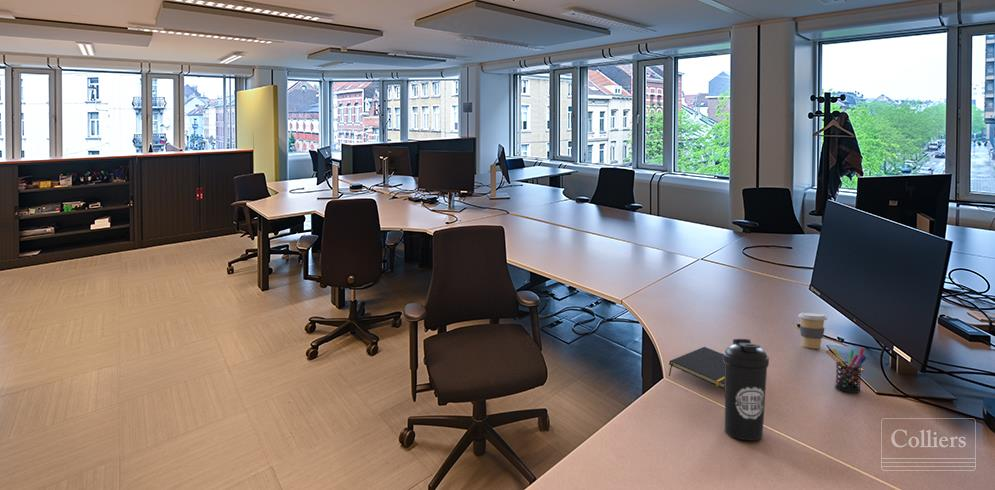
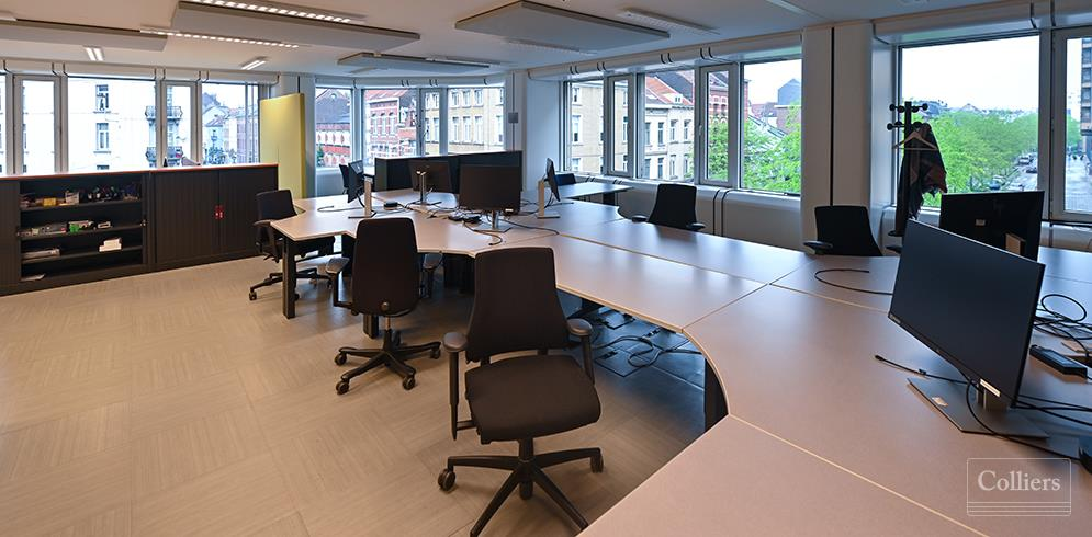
- notepad [668,346,725,389]
- pen holder [831,347,868,394]
- water bottle [722,338,770,442]
- coffee cup [798,311,828,349]
